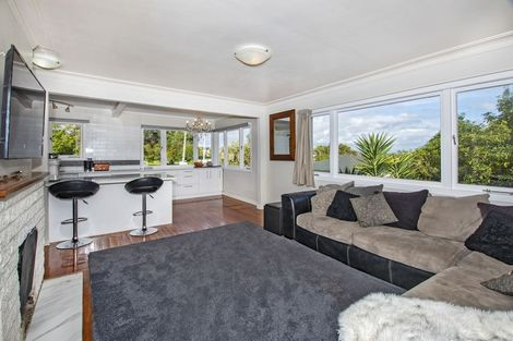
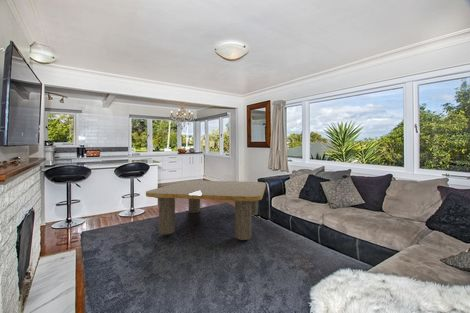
+ coffee table [145,179,267,241]
